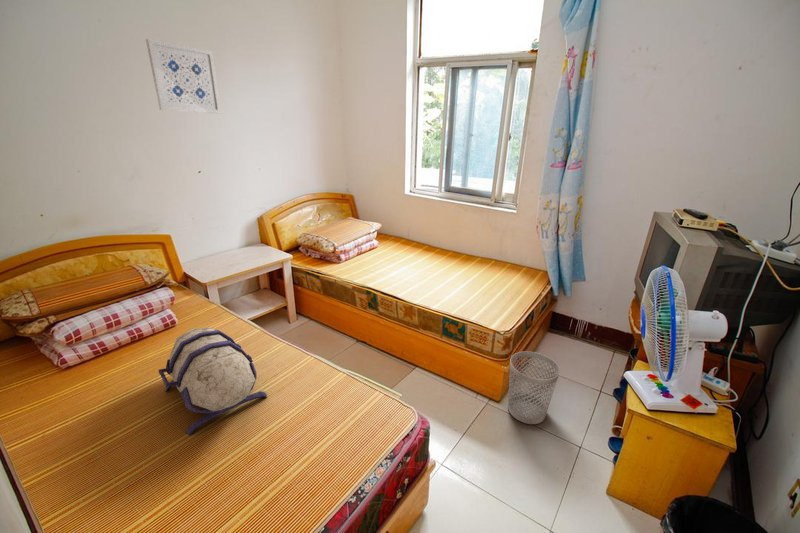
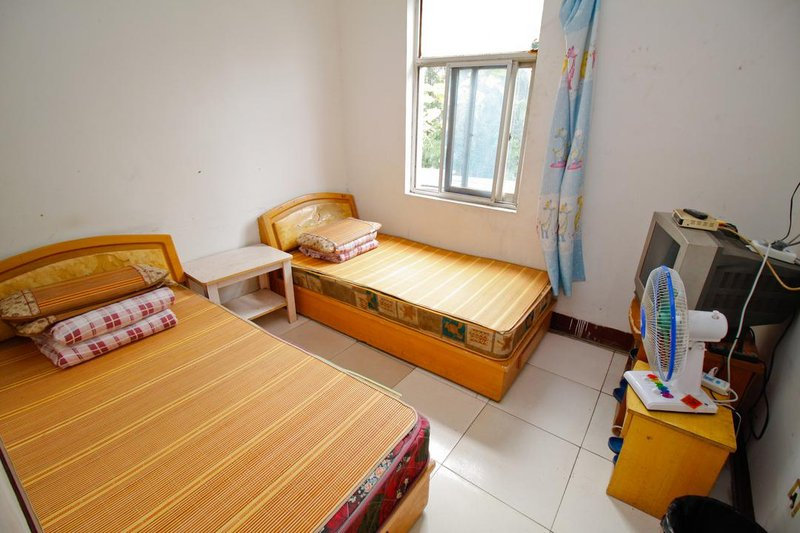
- wall art [145,38,222,115]
- saddlebag [158,327,268,436]
- wastebasket [507,350,561,425]
